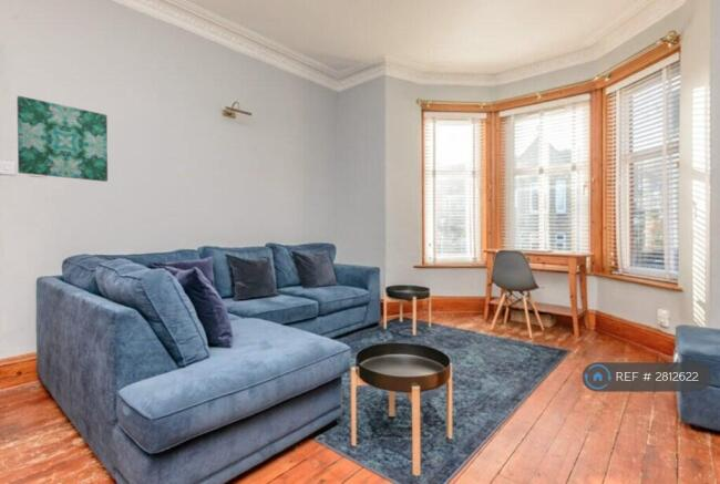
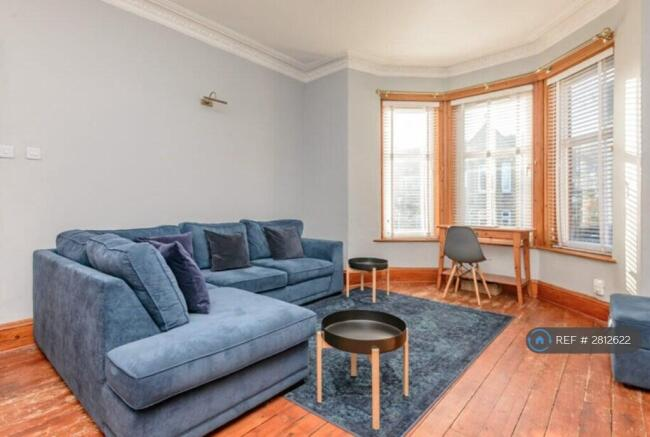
- wall art [16,95,109,183]
